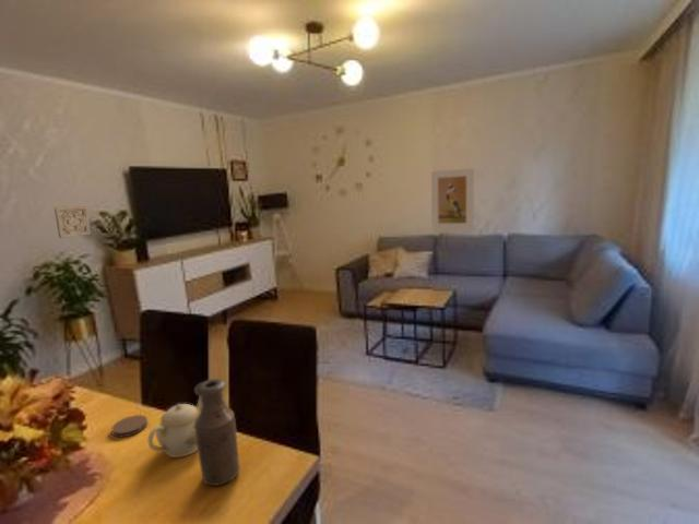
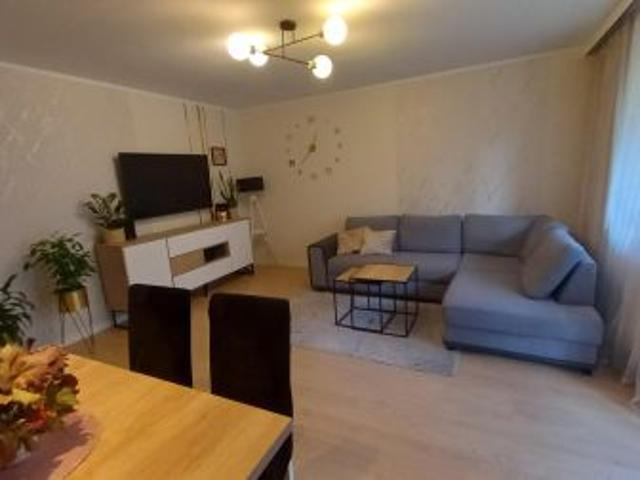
- coaster [110,414,149,438]
- teapot [147,396,202,458]
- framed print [430,168,475,230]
- wall ornament [52,205,92,239]
- bottle [193,378,241,487]
